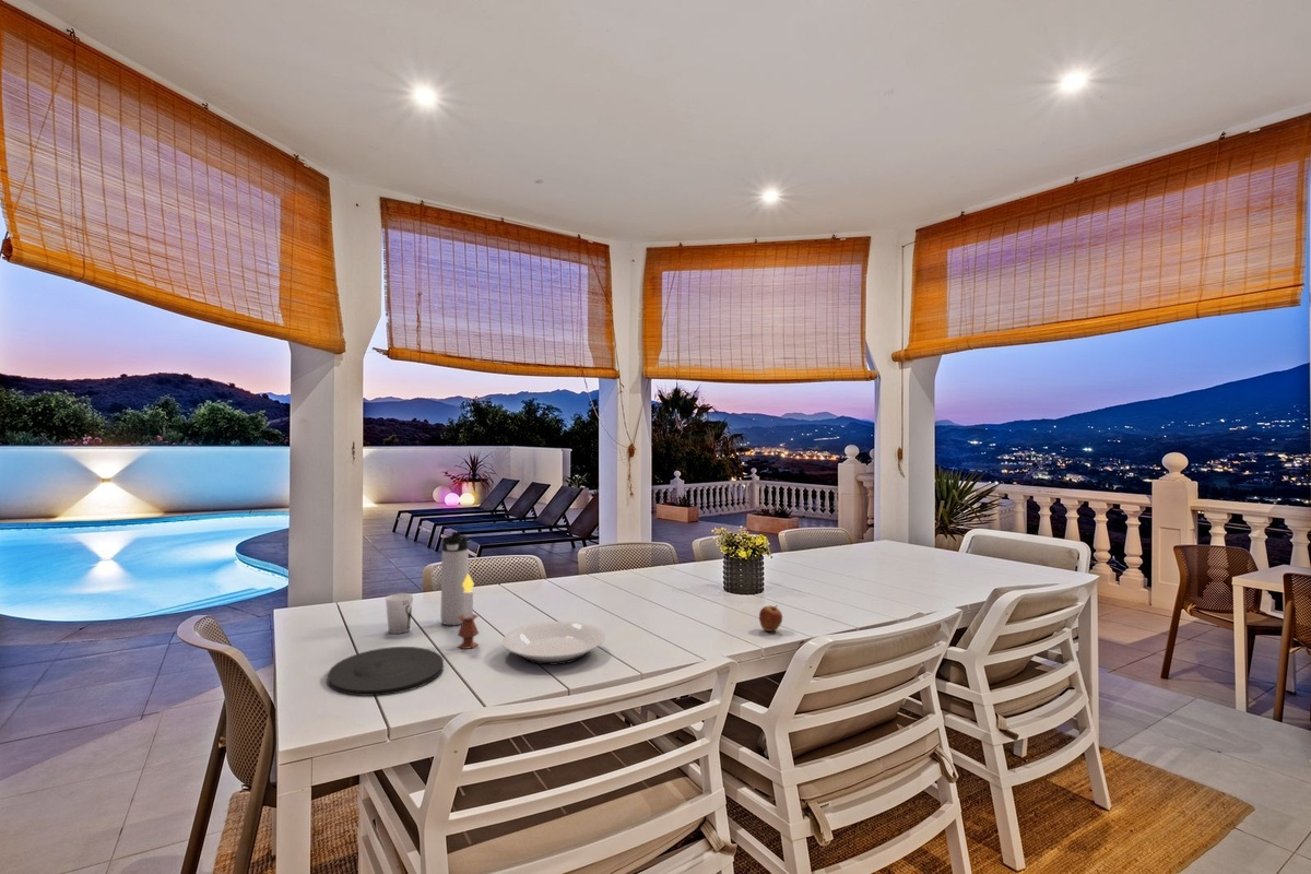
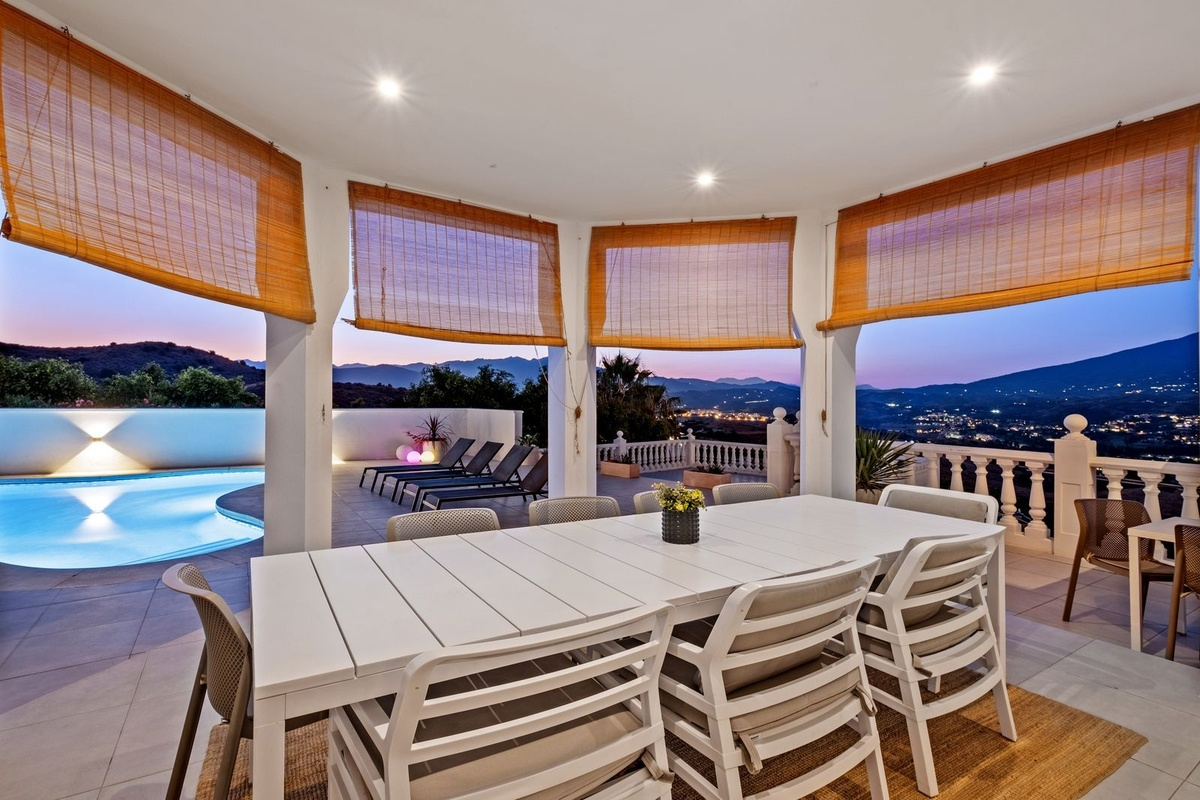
- thermos bottle [440,531,470,626]
- fruit [758,604,783,633]
- candle [457,572,480,650]
- plate [327,646,445,697]
- cup [385,592,414,635]
- plate [501,621,606,665]
